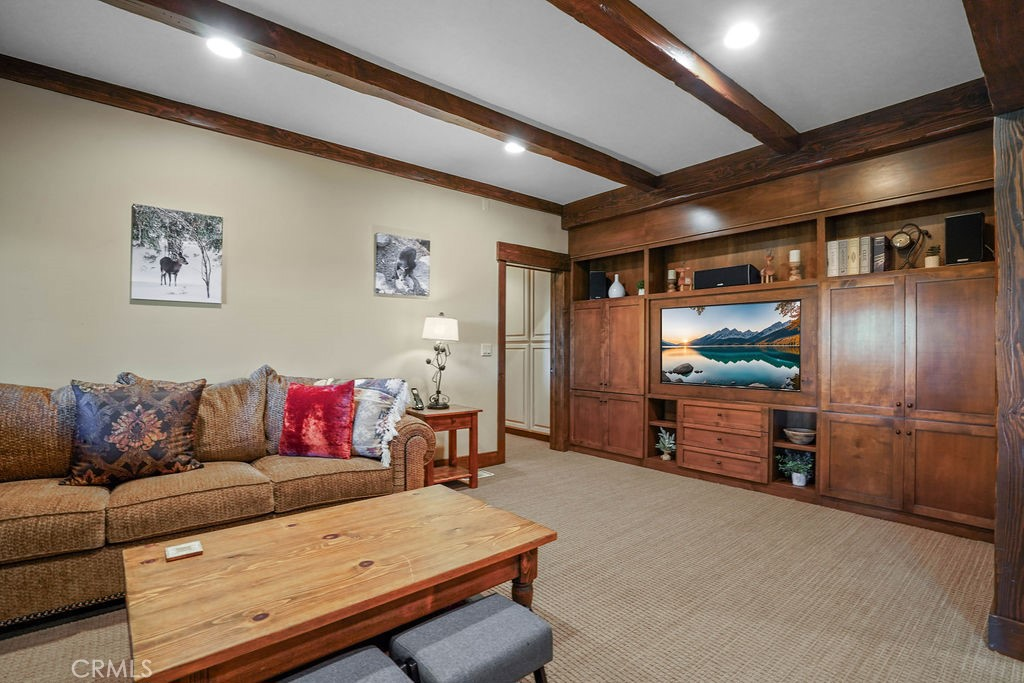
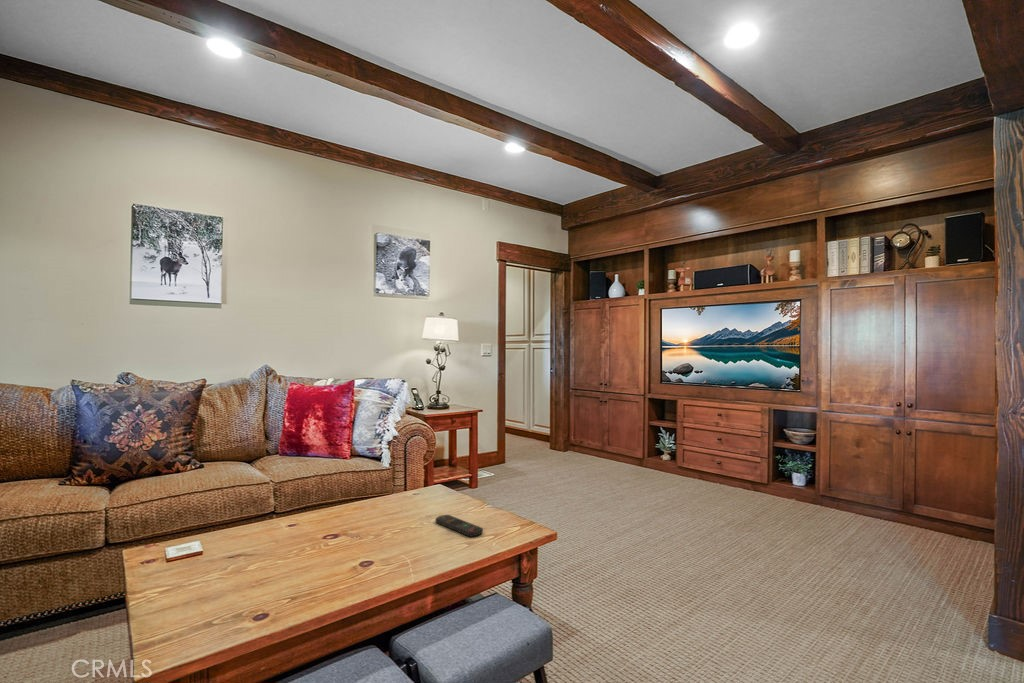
+ remote control [434,514,484,538]
